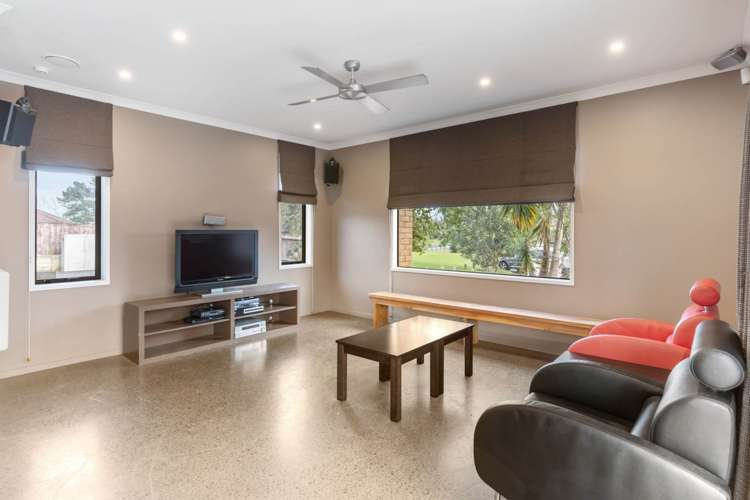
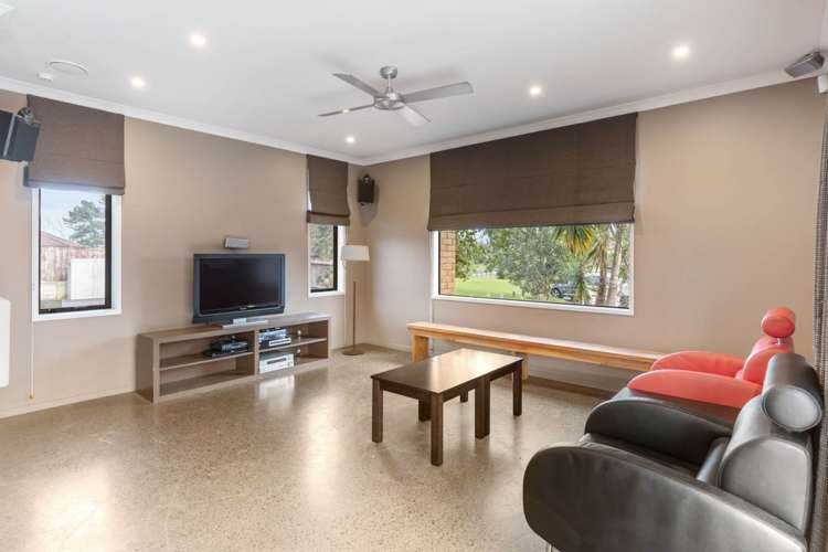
+ floor lamp [339,240,371,355]
